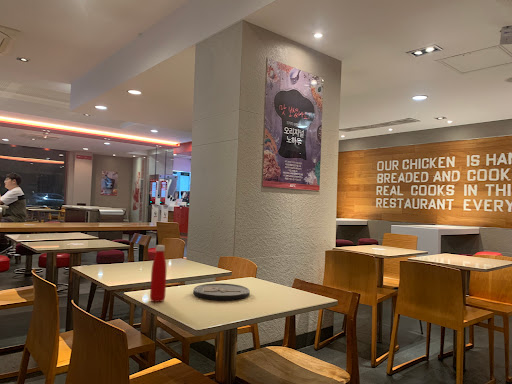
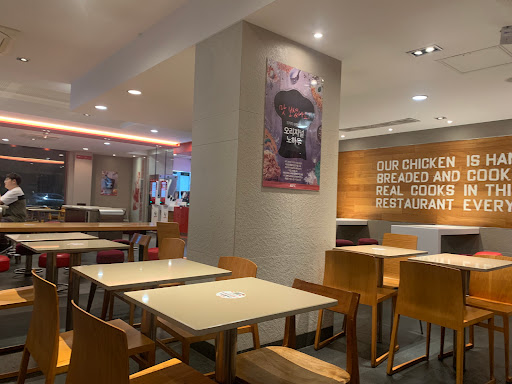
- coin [192,282,251,302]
- bottle [149,244,167,303]
